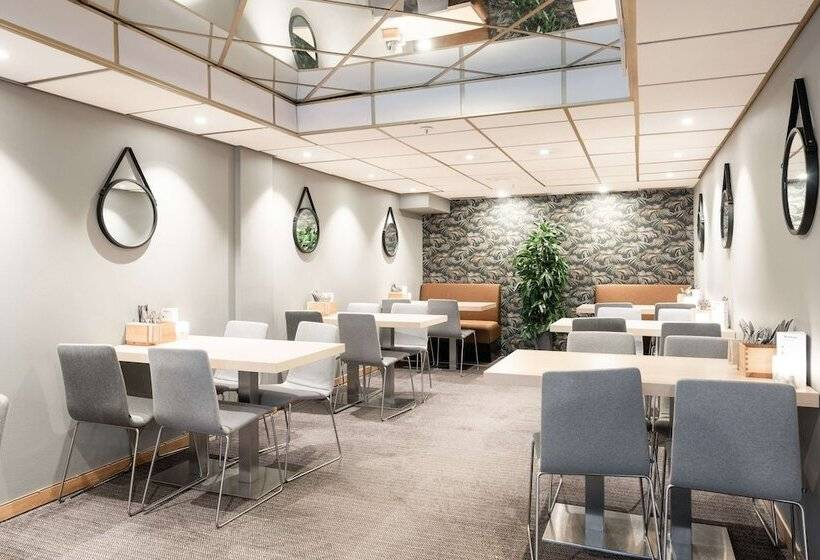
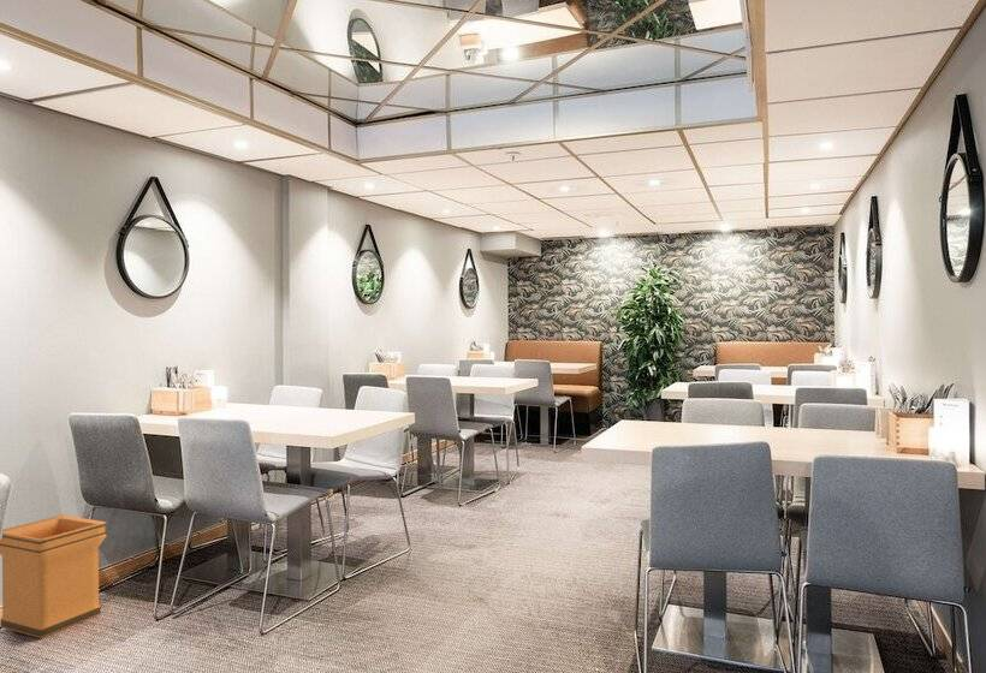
+ trash bin [0,514,108,639]
